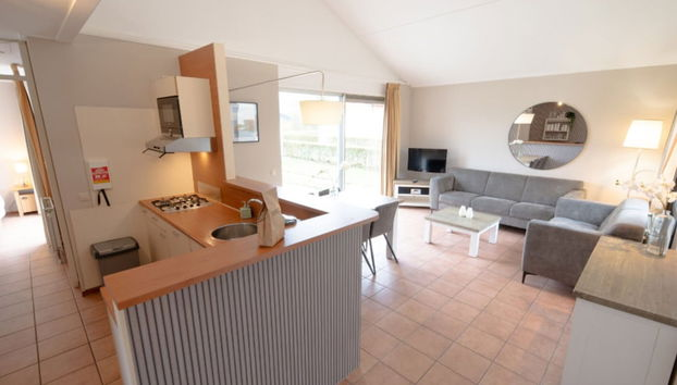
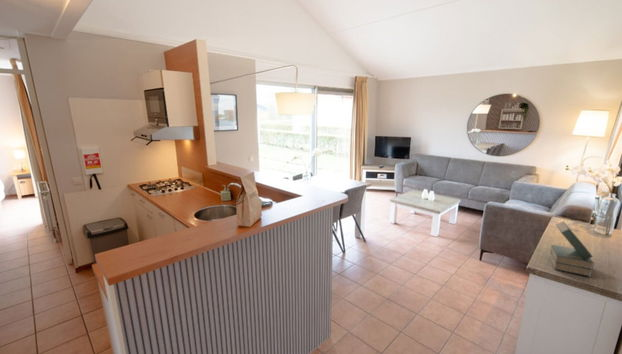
+ book [549,220,595,278]
